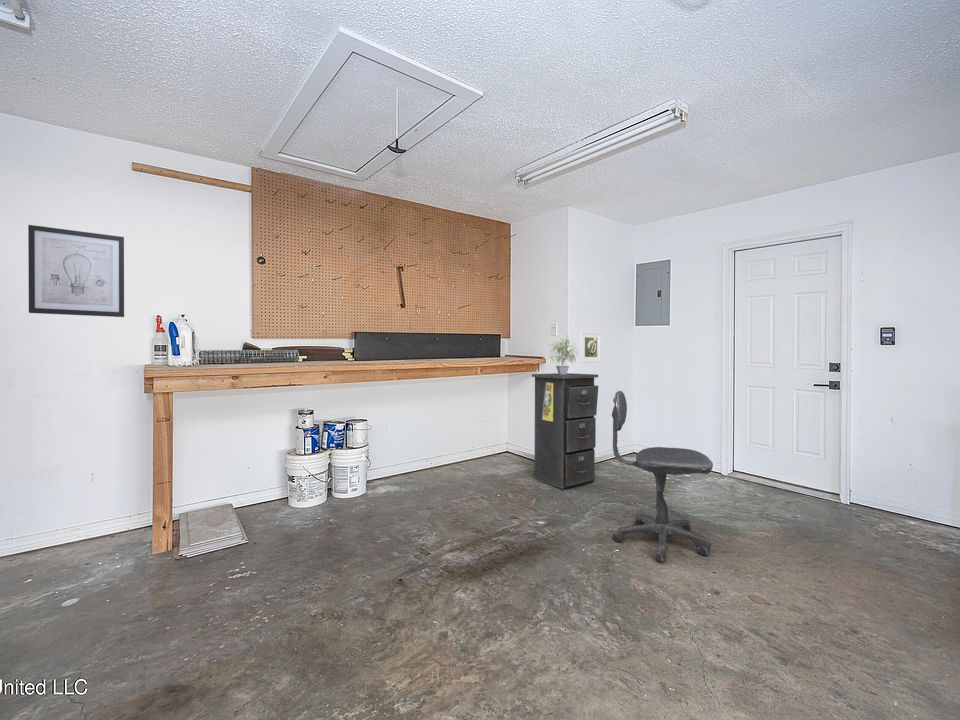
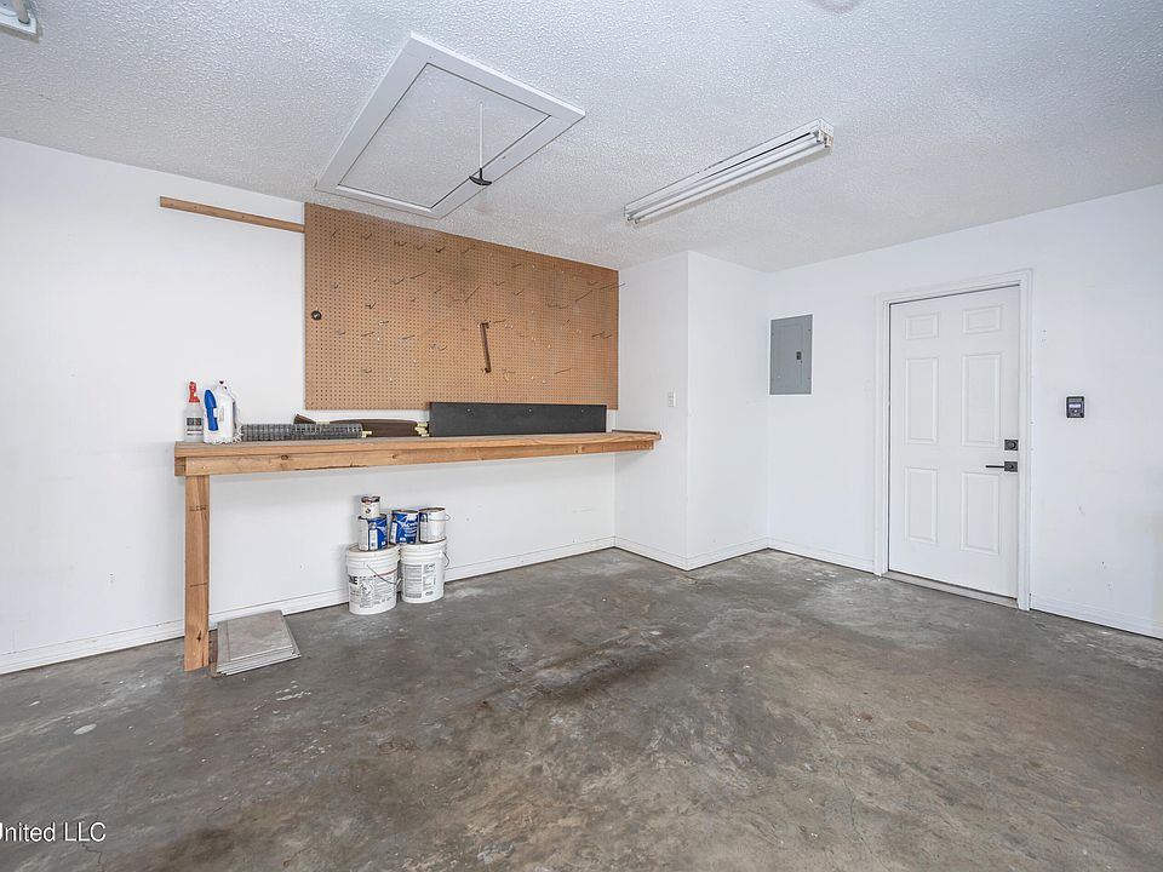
- filing cabinet [531,372,599,490]
- office chair [611,390,714,563]
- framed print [579,330,602,364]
- potted plant [549,334,580,375]
- wall art [27,224,125,318]
